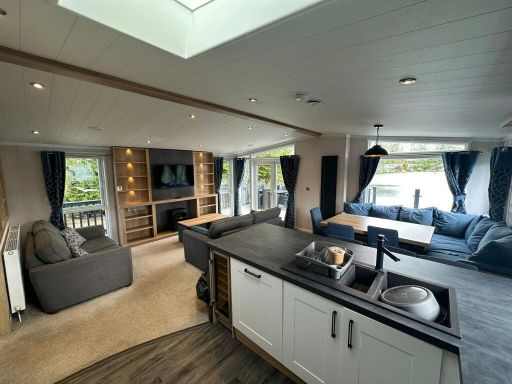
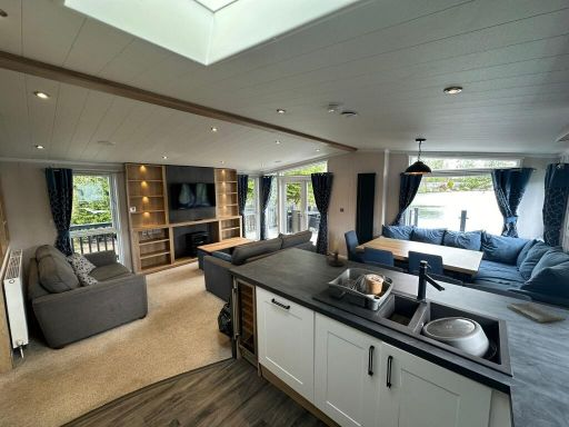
+ dish towel [506,302,567,324]
+ candle holder [323,236,346,268]
